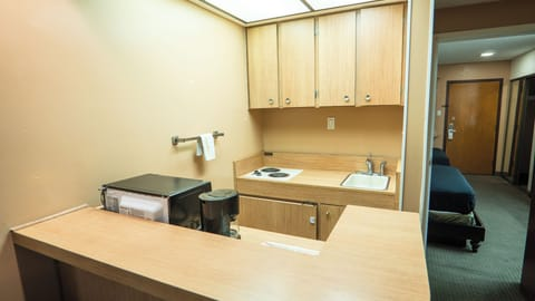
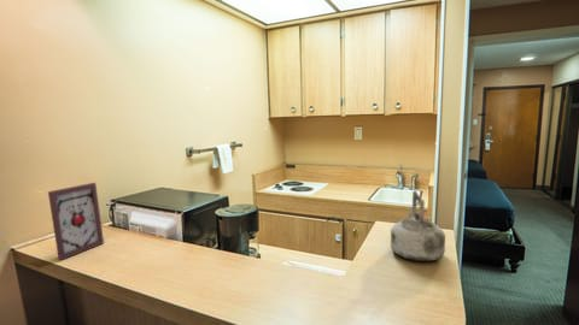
+ picture frame [47,182,105,261]
+ kettle [390,190,446,262]
